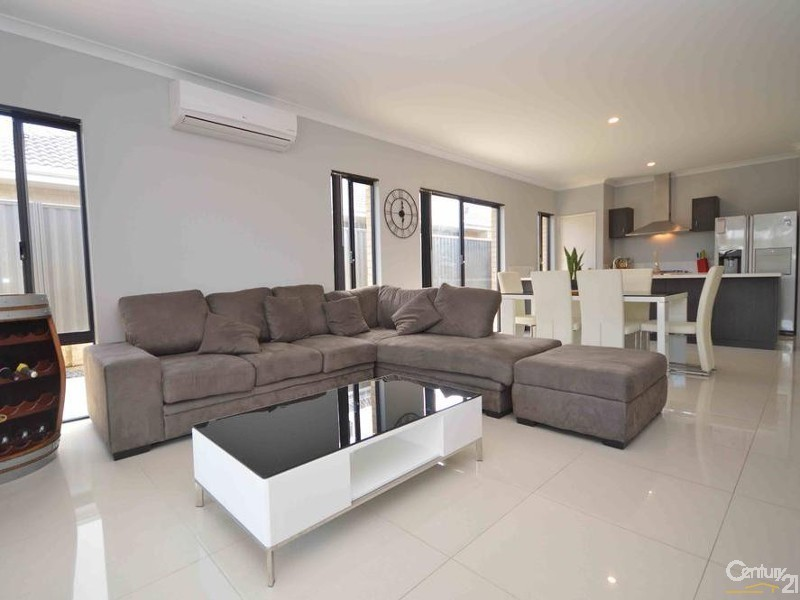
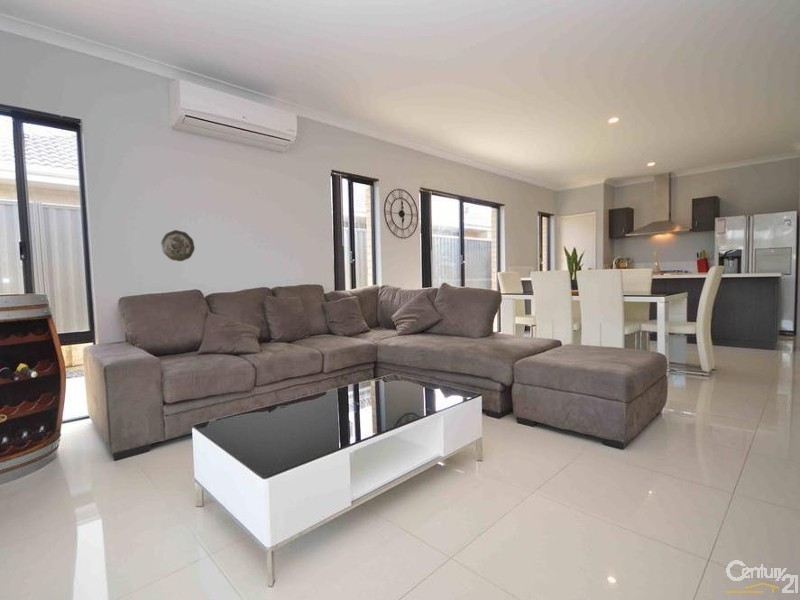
+ decorative plate [160,229,196,262]
